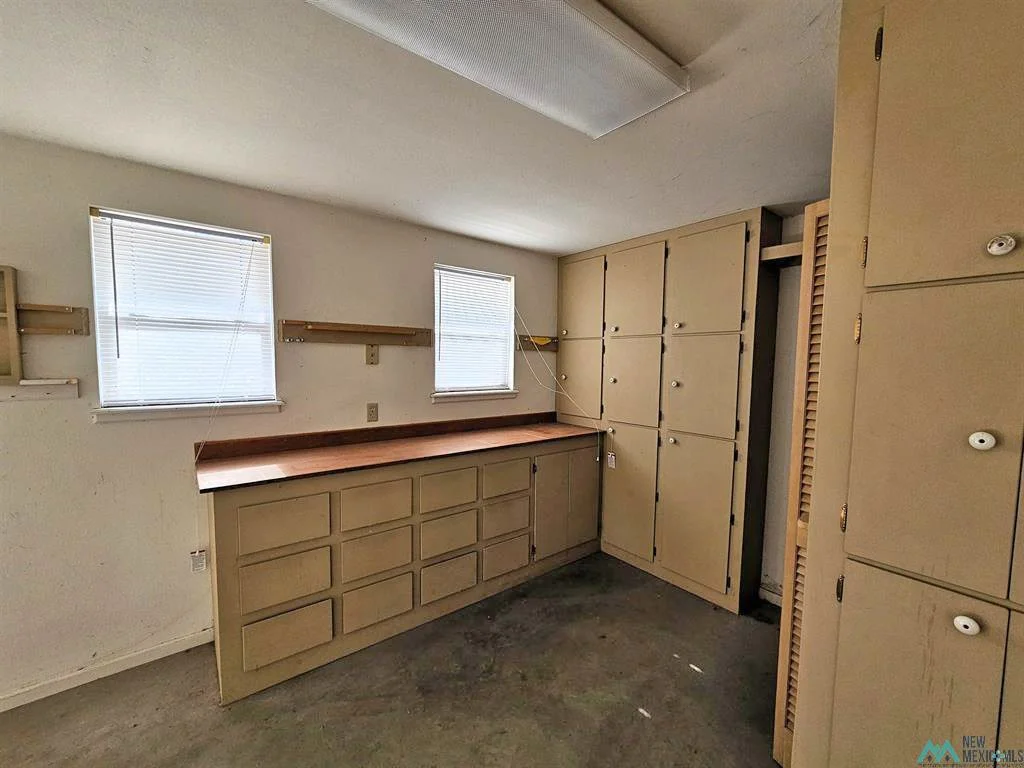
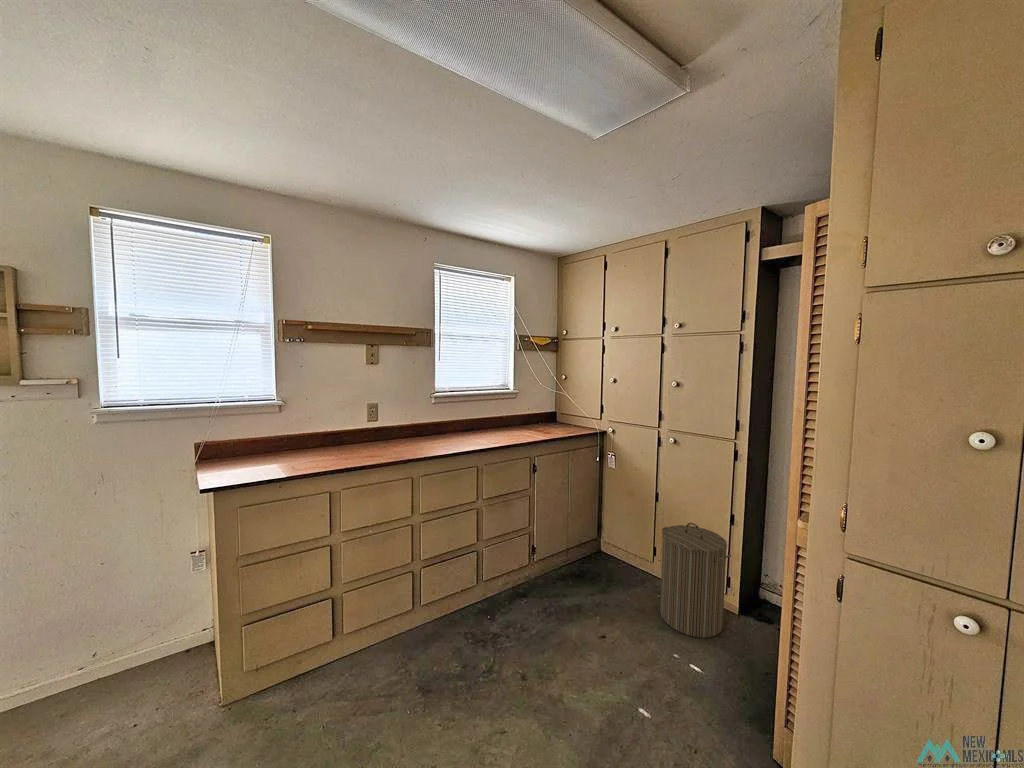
+ laundry hamper [659,522,732,639]
